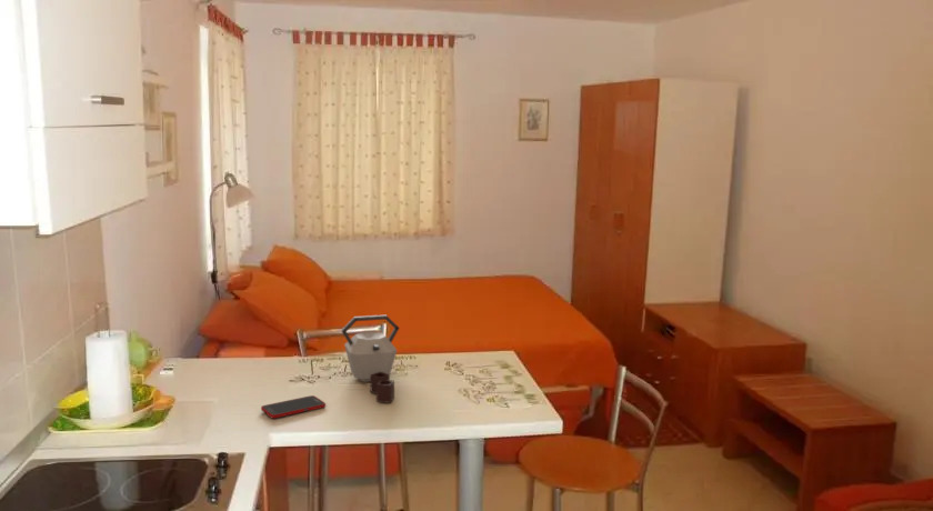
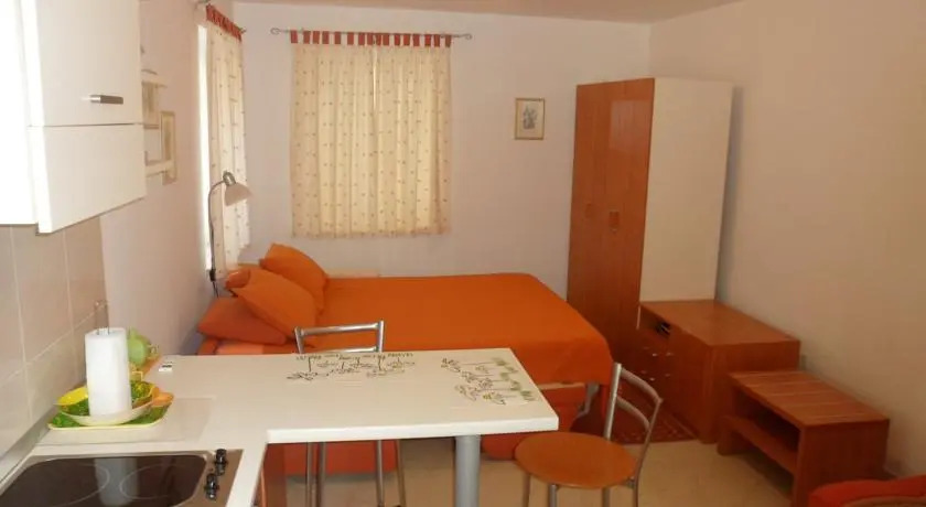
- kettle [340,314,401,404]
- cell phone [260,394,327,419]
